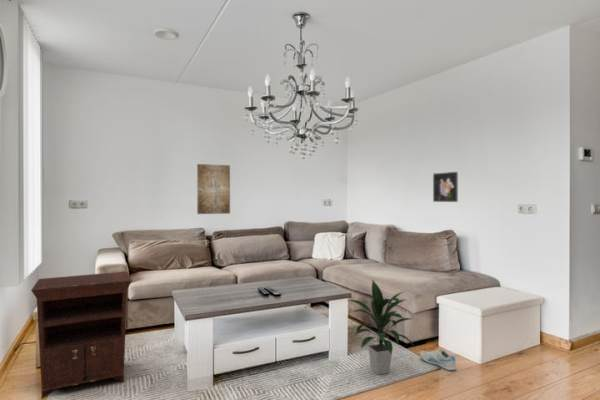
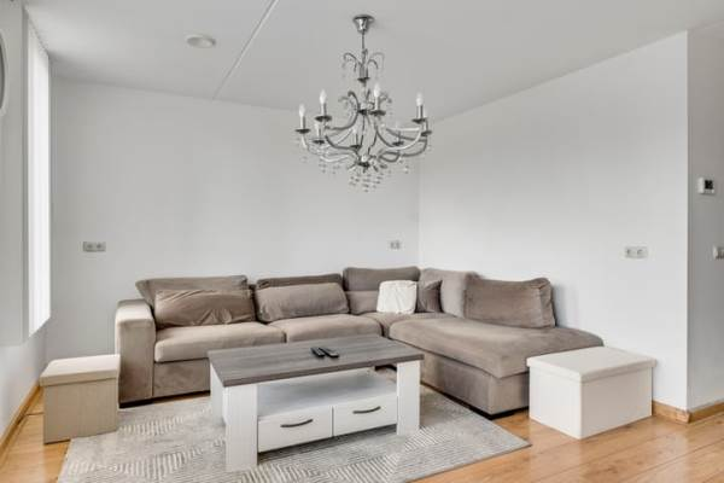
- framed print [432,171,459,203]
- sneaker [419,348,457,371]
- wall art [196,163,231,215]
- nightstand [30,270,133,400]
- indoor plant [347,279,416,376]
